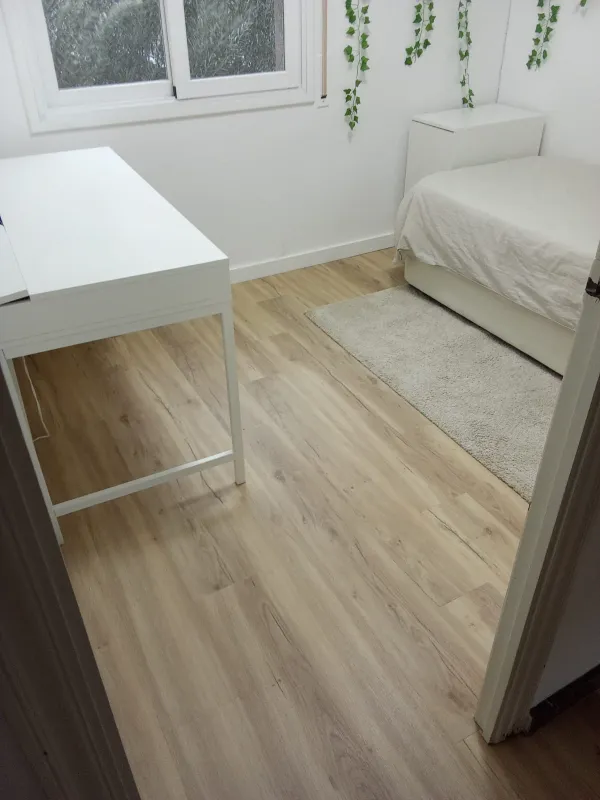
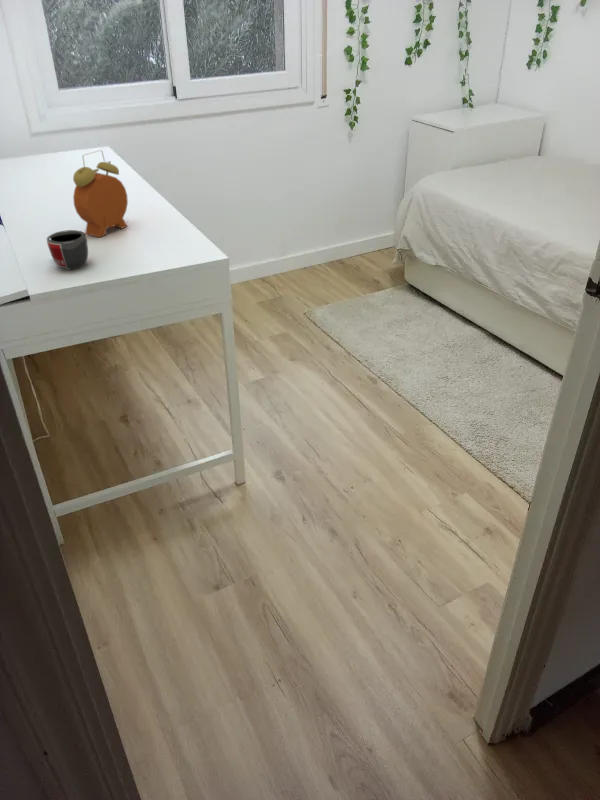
+ mug [46,229,89,270]
+ alarm clock [72,149,129,238]
